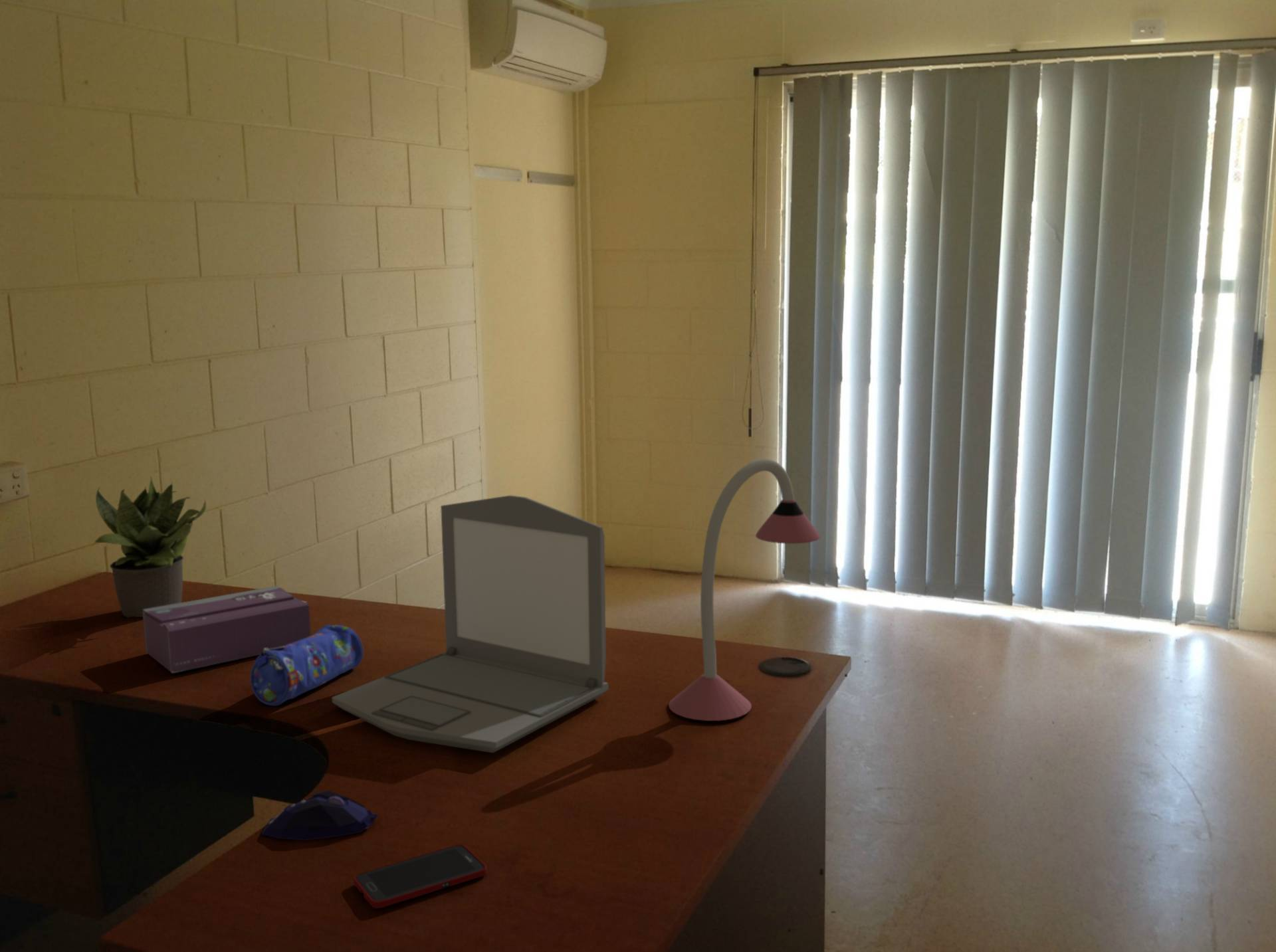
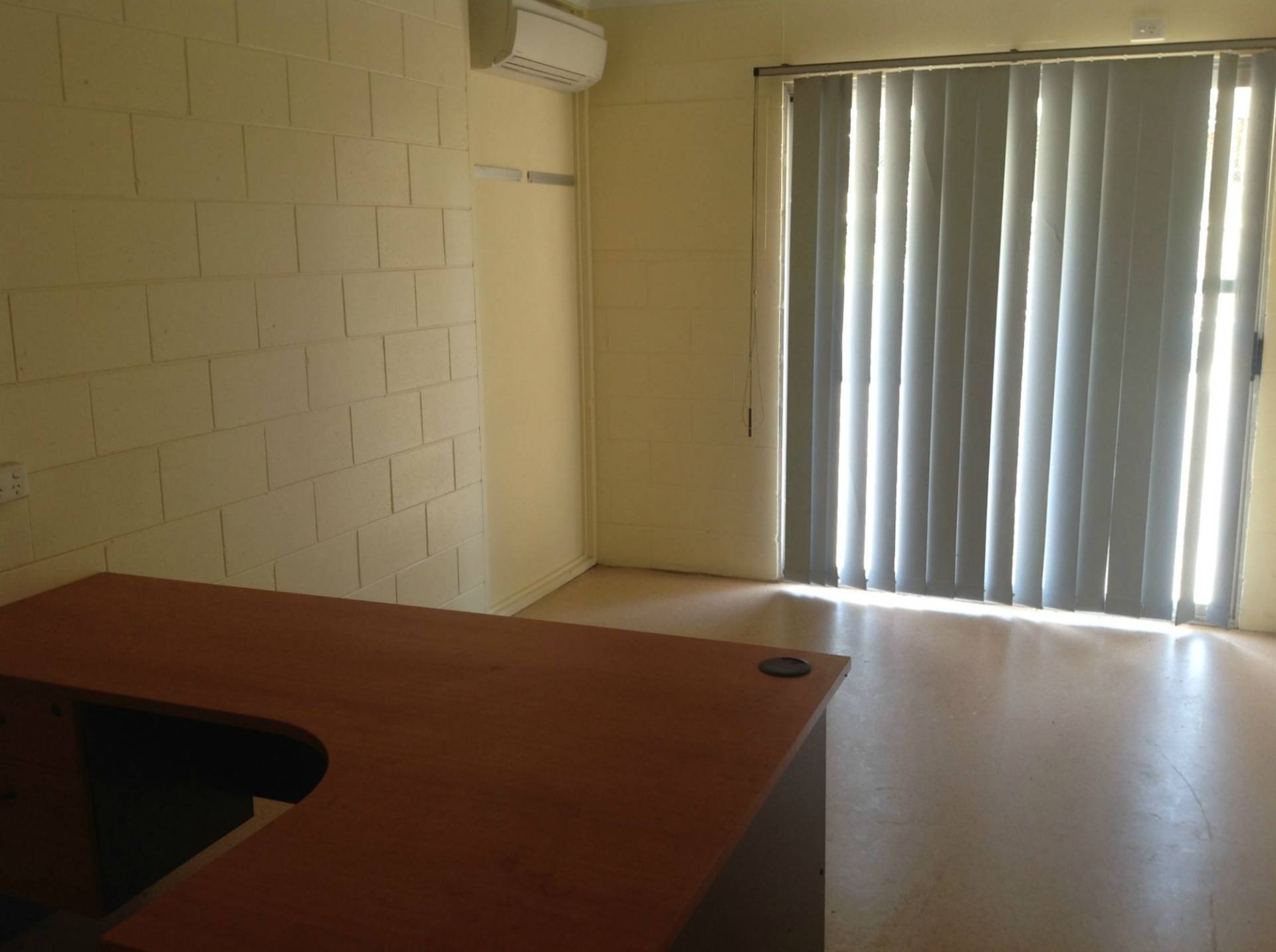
- tissue box [142,585,312,674]
- pencil case [250,624,364,707]
- potted plant [94,476,207,619]
- cell phone [353,844,488,909]
- computer mouse [261,789,379,841]
- laptop [331,494,609,753]
- desk lamp [668,458,821,721]
